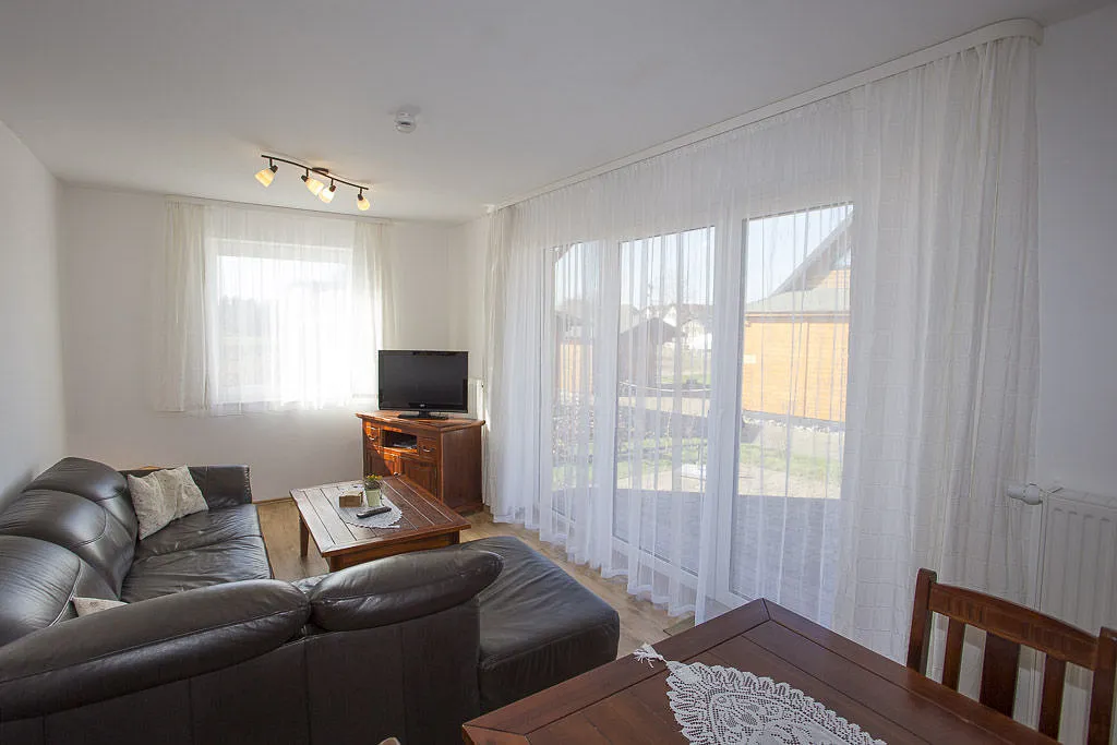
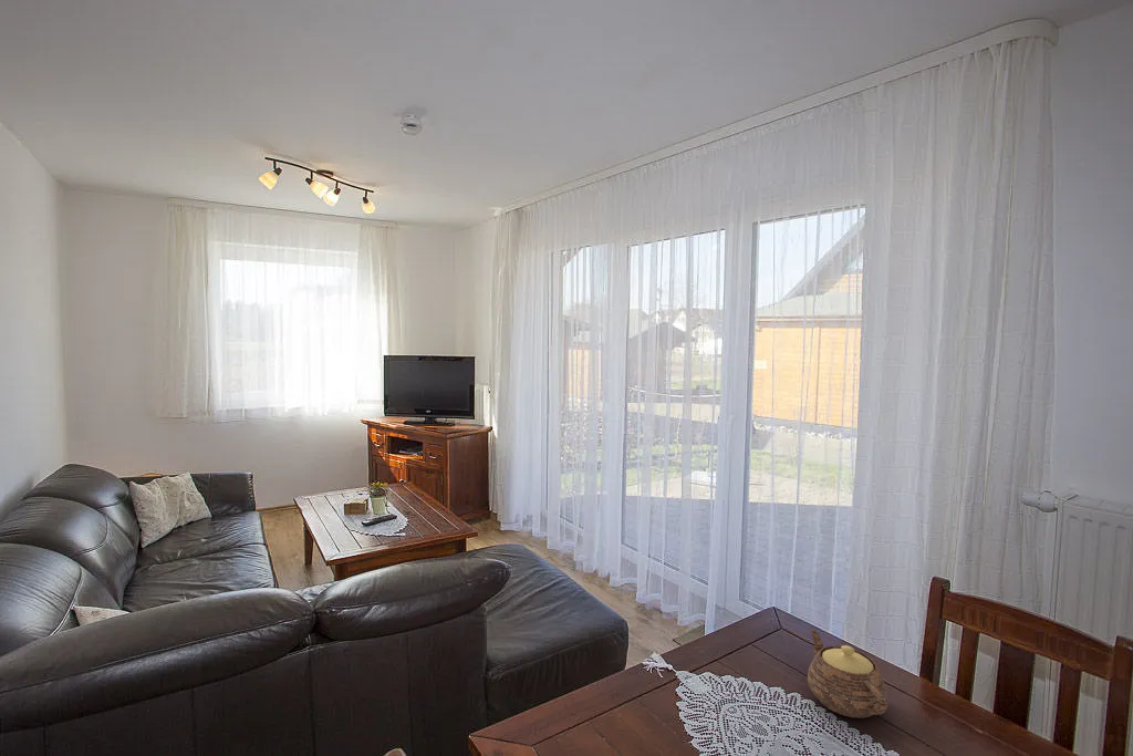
+ teapot [807,629,888,719]
